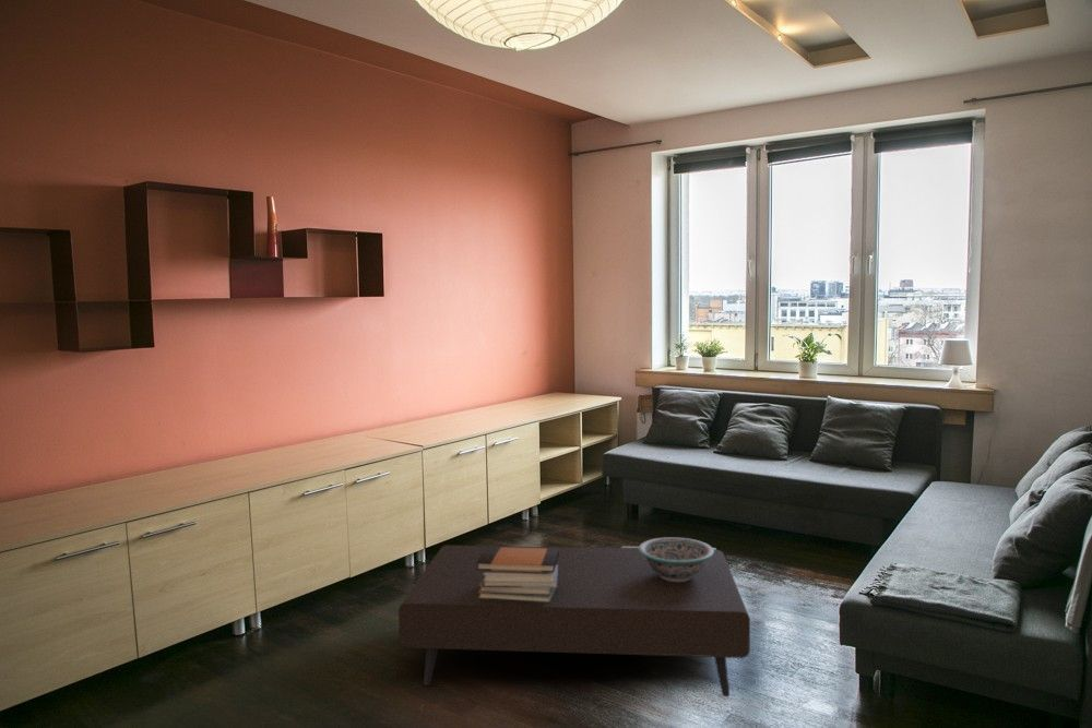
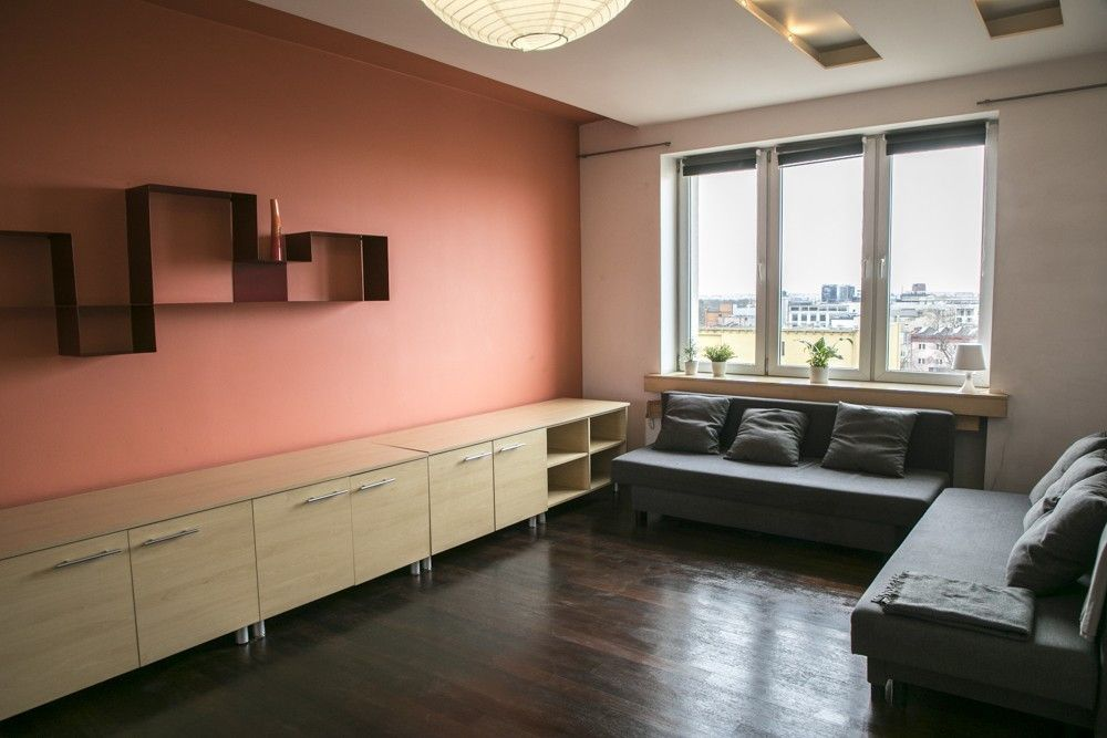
- decorative bowl [638,536,714,582]
- coffee table [397,545,751,697]
- book stack [476,547,559,602]
